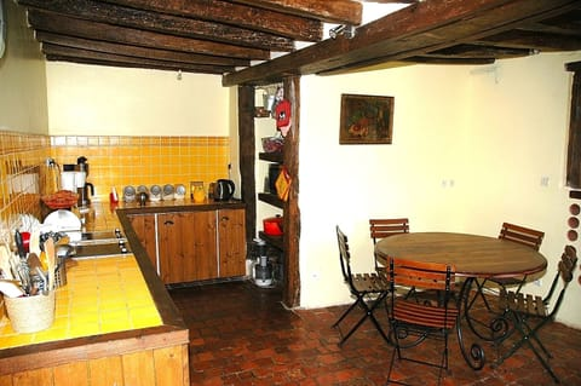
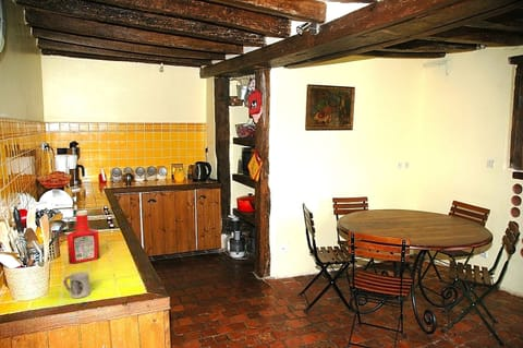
+ soap bottle [66,209,100,264]
+ cup [62,271,90,299]
